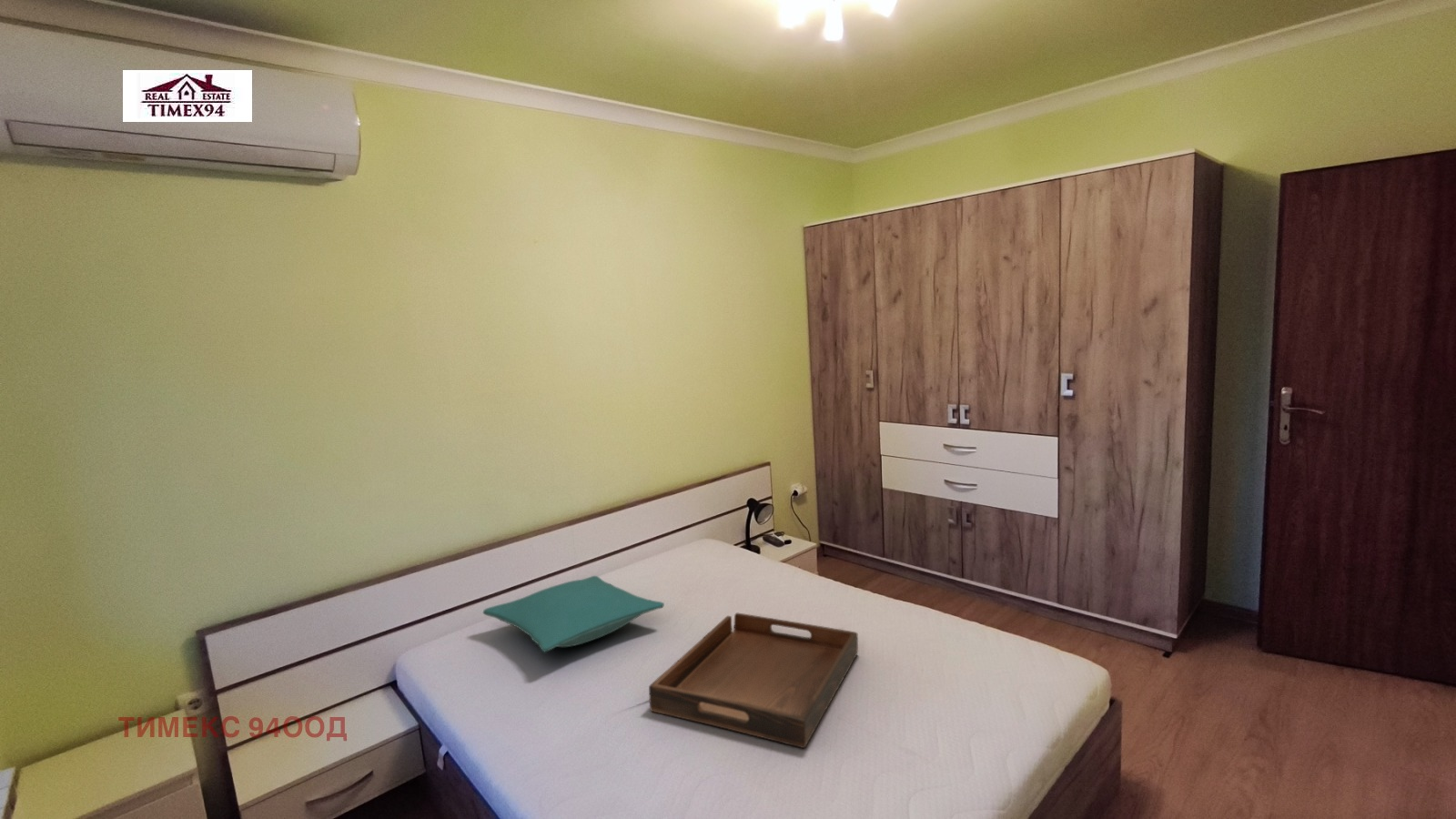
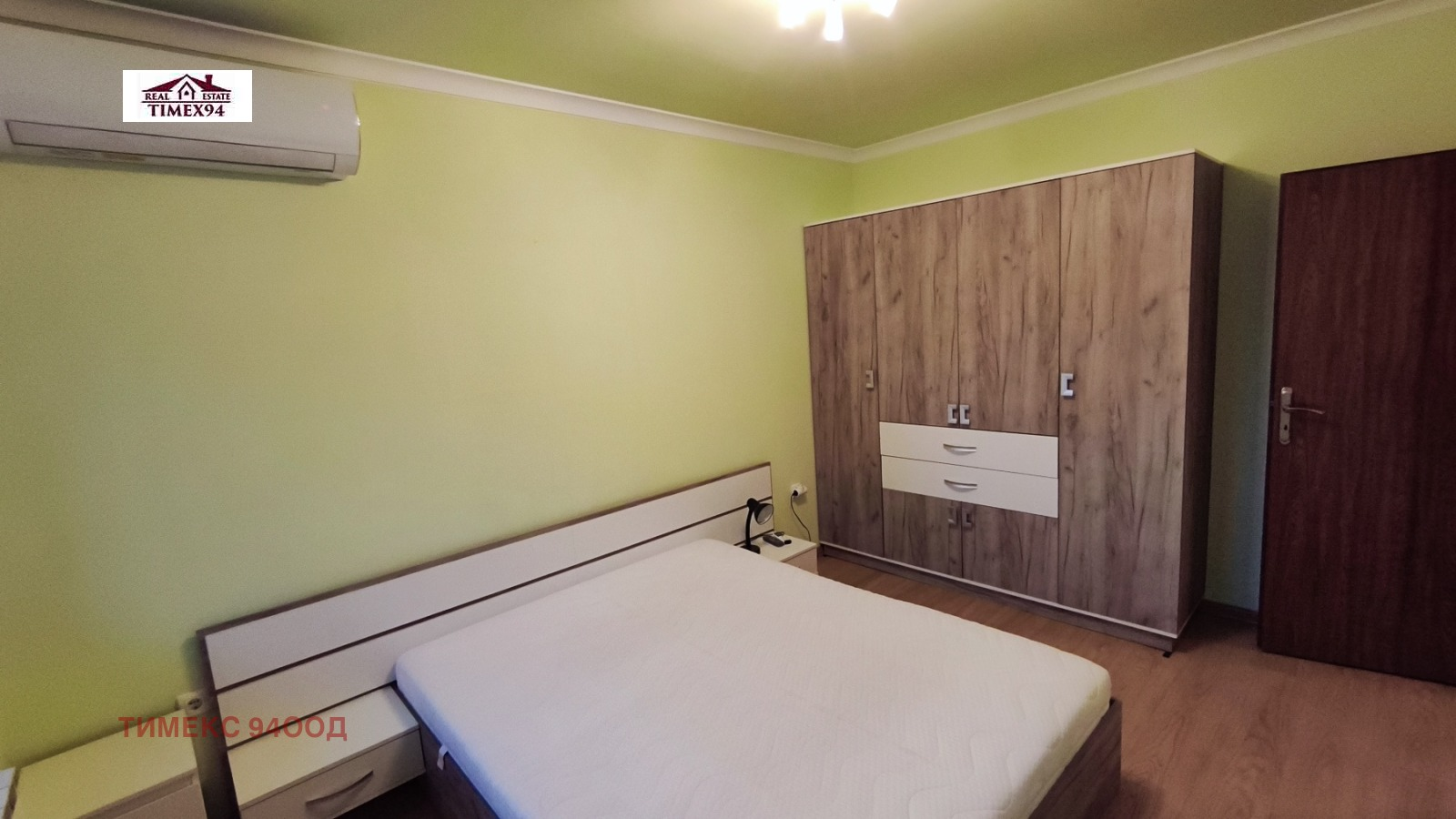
- pillow [482,575,665,652]
- serving tray [648,612,859,749]
